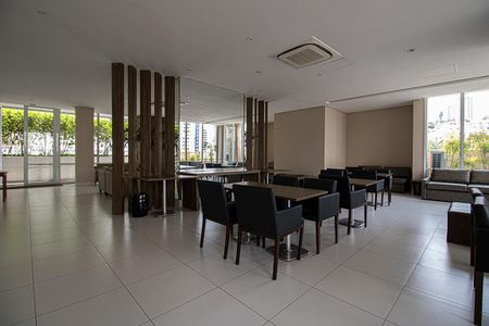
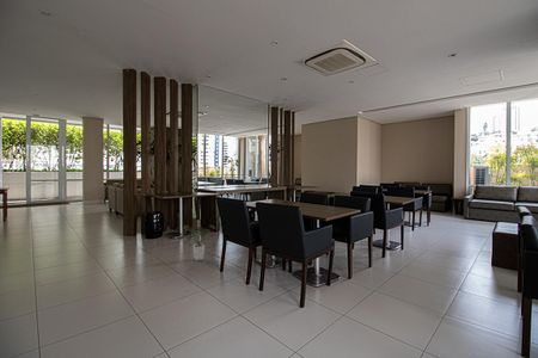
+ house plant [182,223,216,261]
